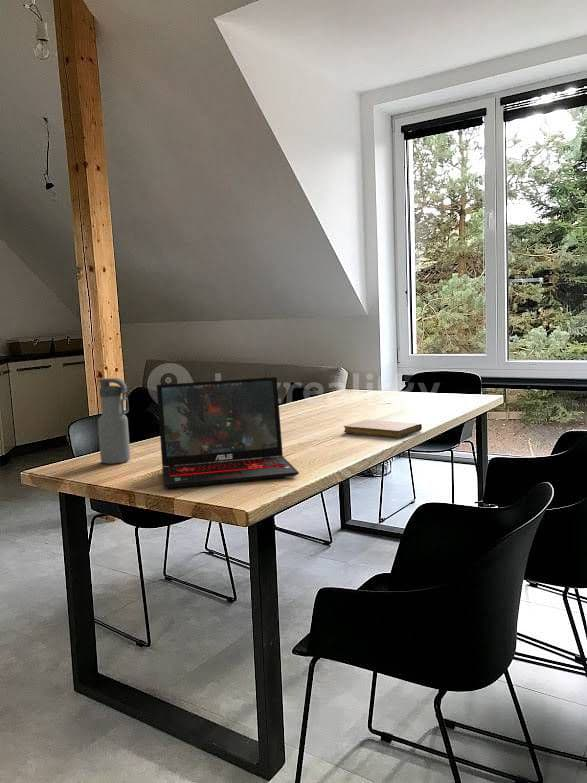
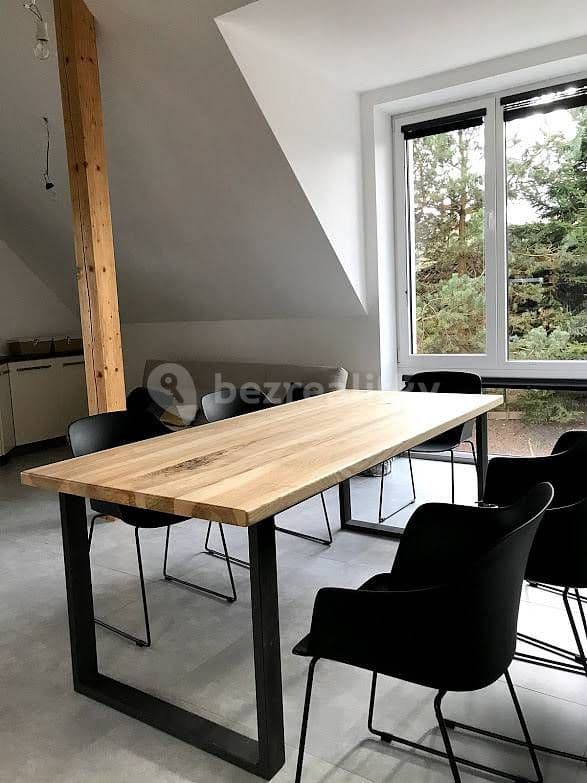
- laptop [156,376,300,489]
- water bottle [97,377,131,465]
- notebook [343,419,423,439]
